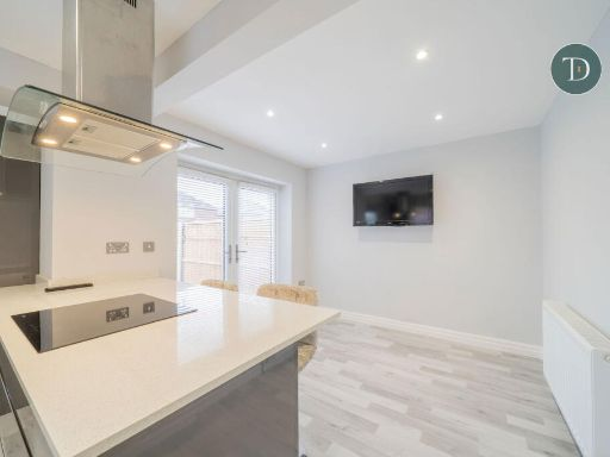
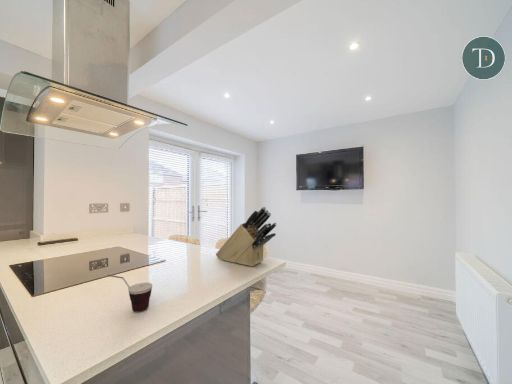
+ cup [106,274,153,312]
+ knife block [215,206,278,267]
